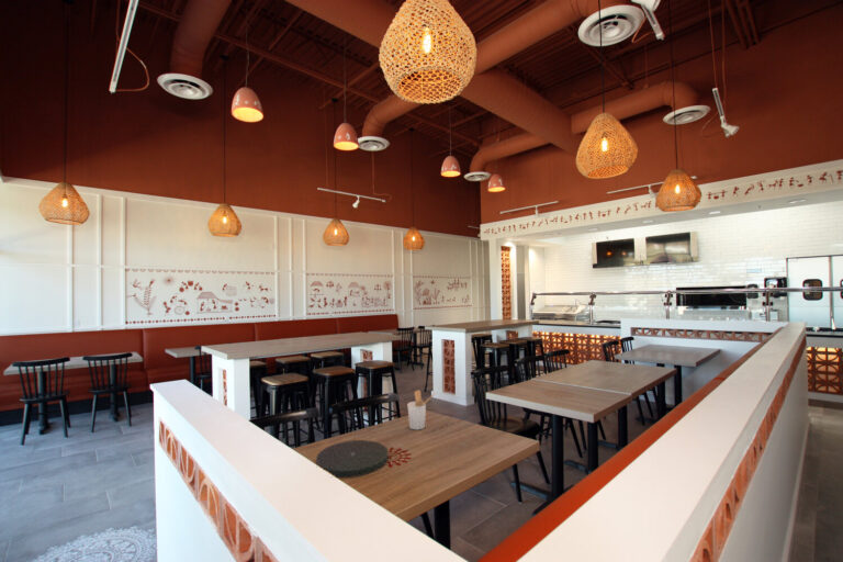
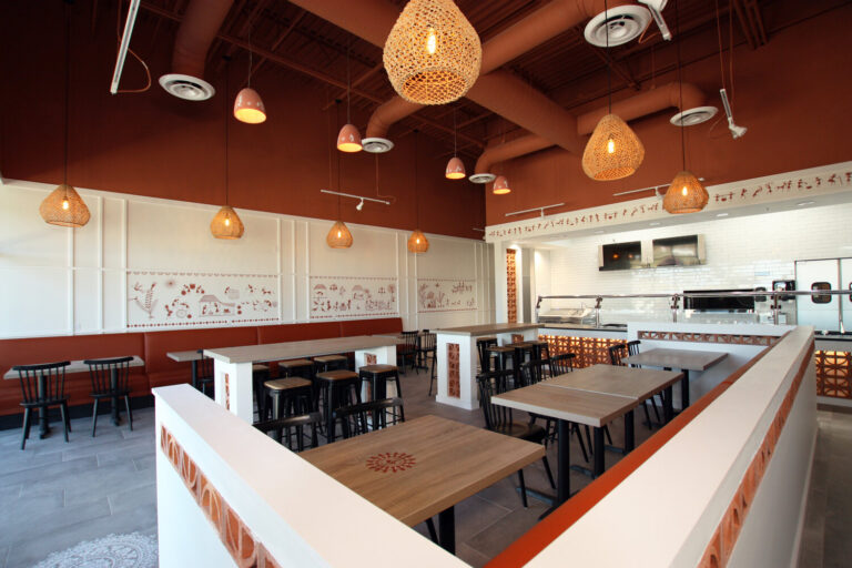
- utensil holder [406,389,436,430]
- plate [315,439,390,479]
